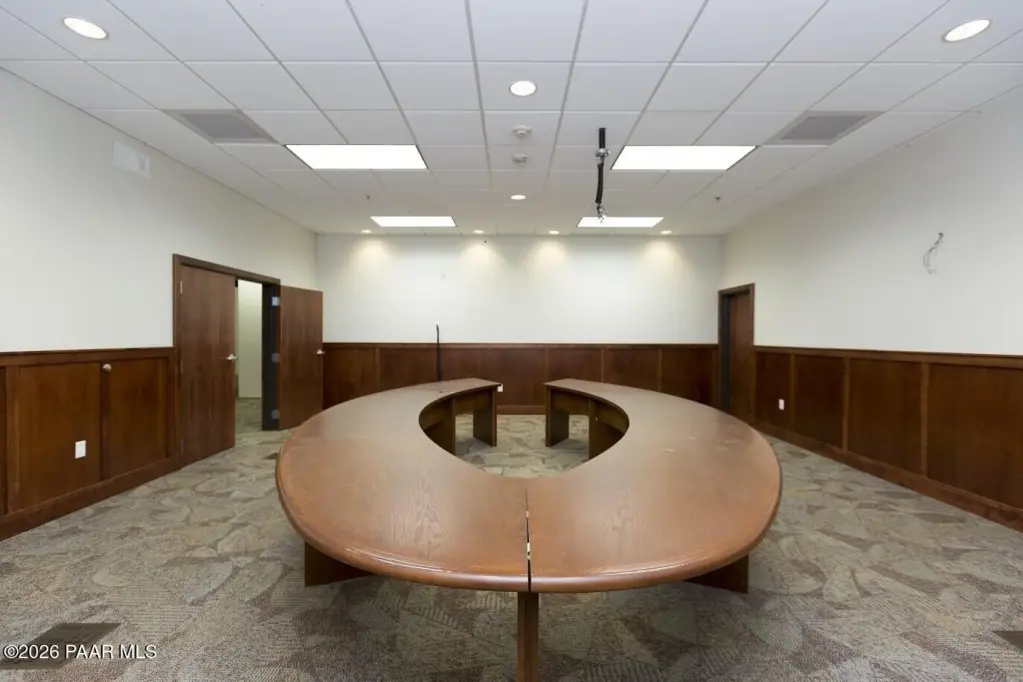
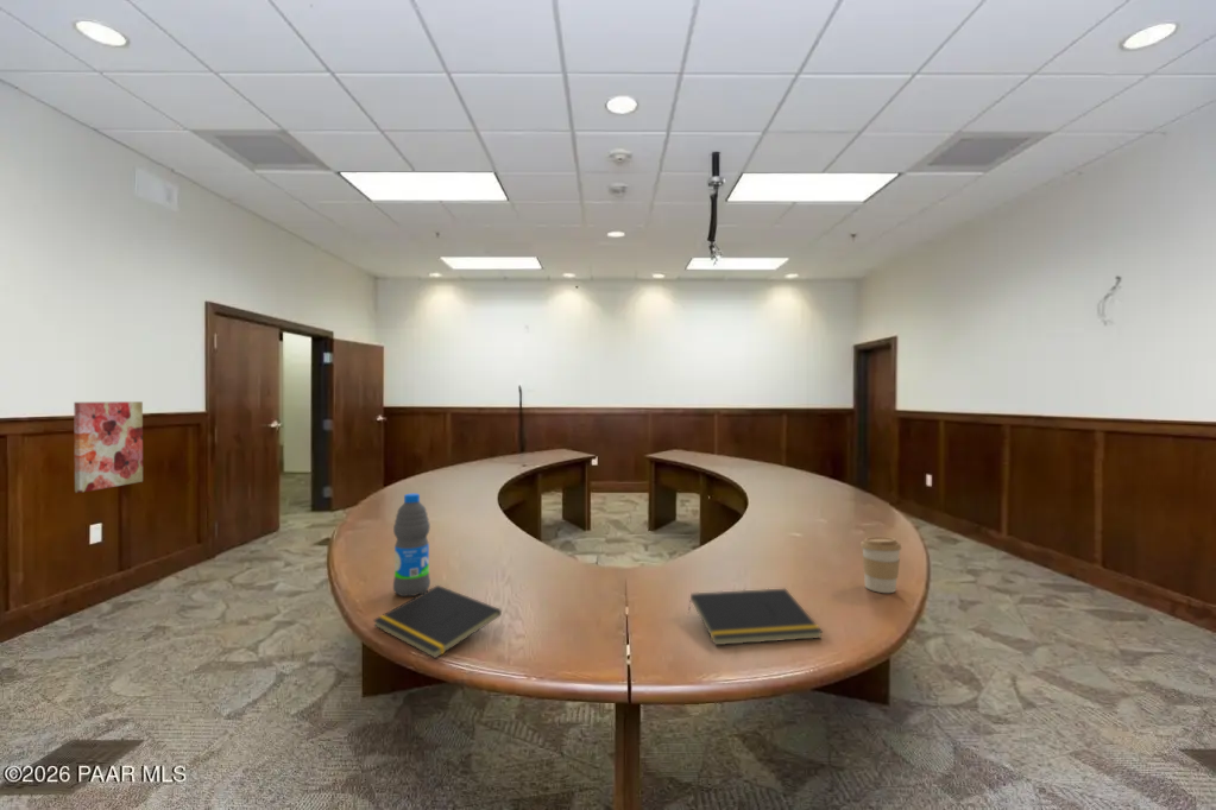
+ notepad [372,584,503,659]
+ notepad [687,588,824,646]
+ coffee cup [859,536,902,594]
+ water bottle [392,493,431,597]
+ wall art [73,400,144,494]
